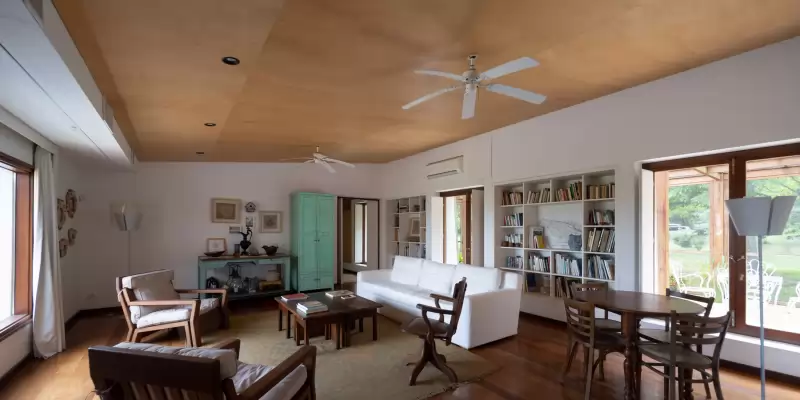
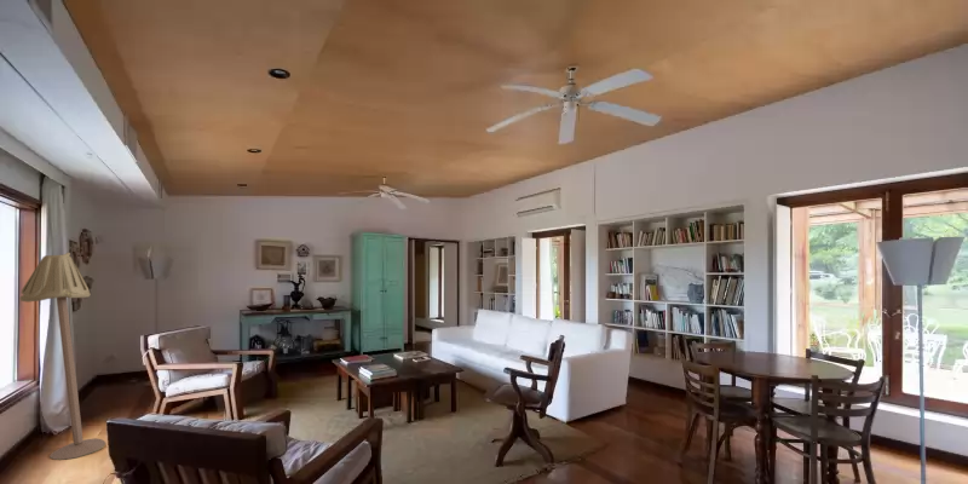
+ floor lamp [18,252,106,461]
